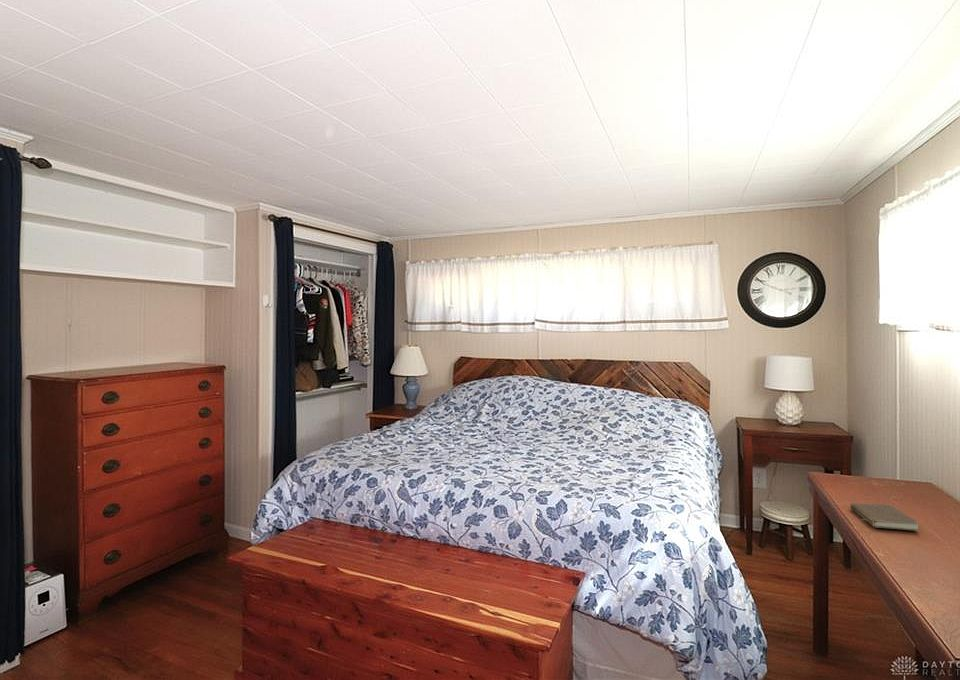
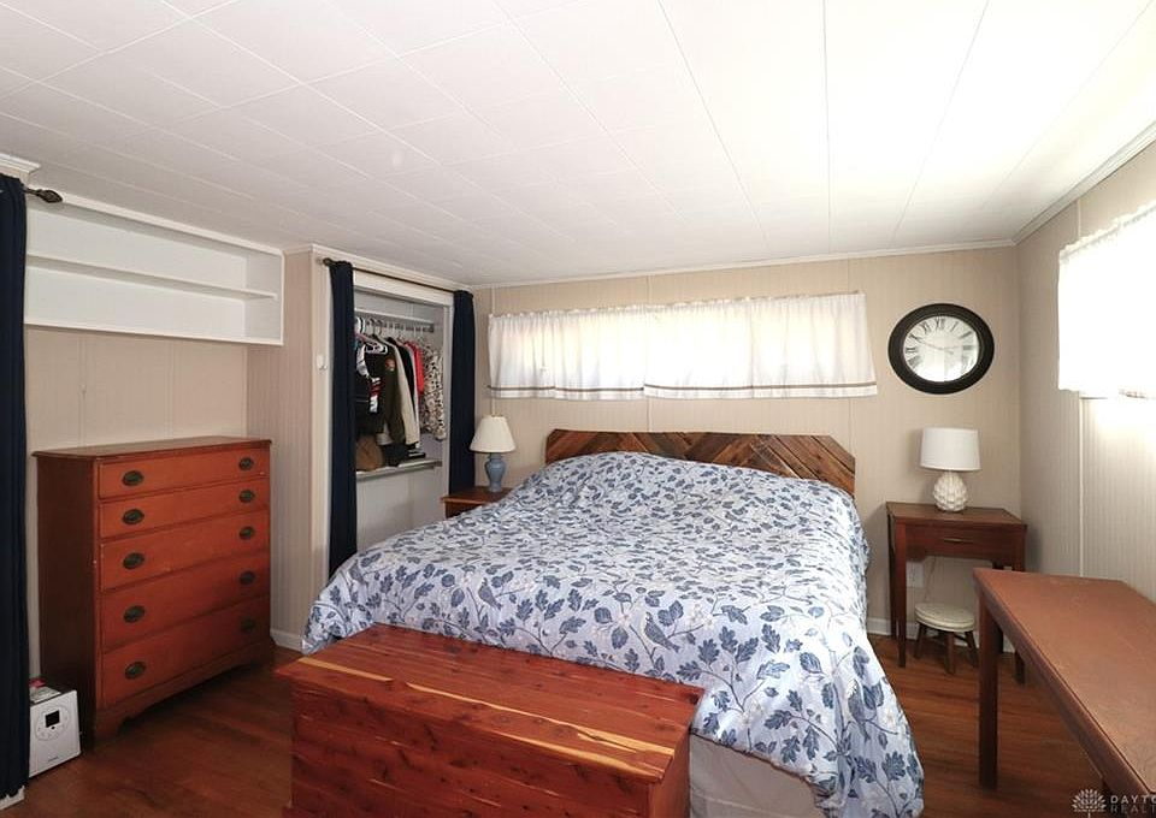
- book [849,502,920,532]
